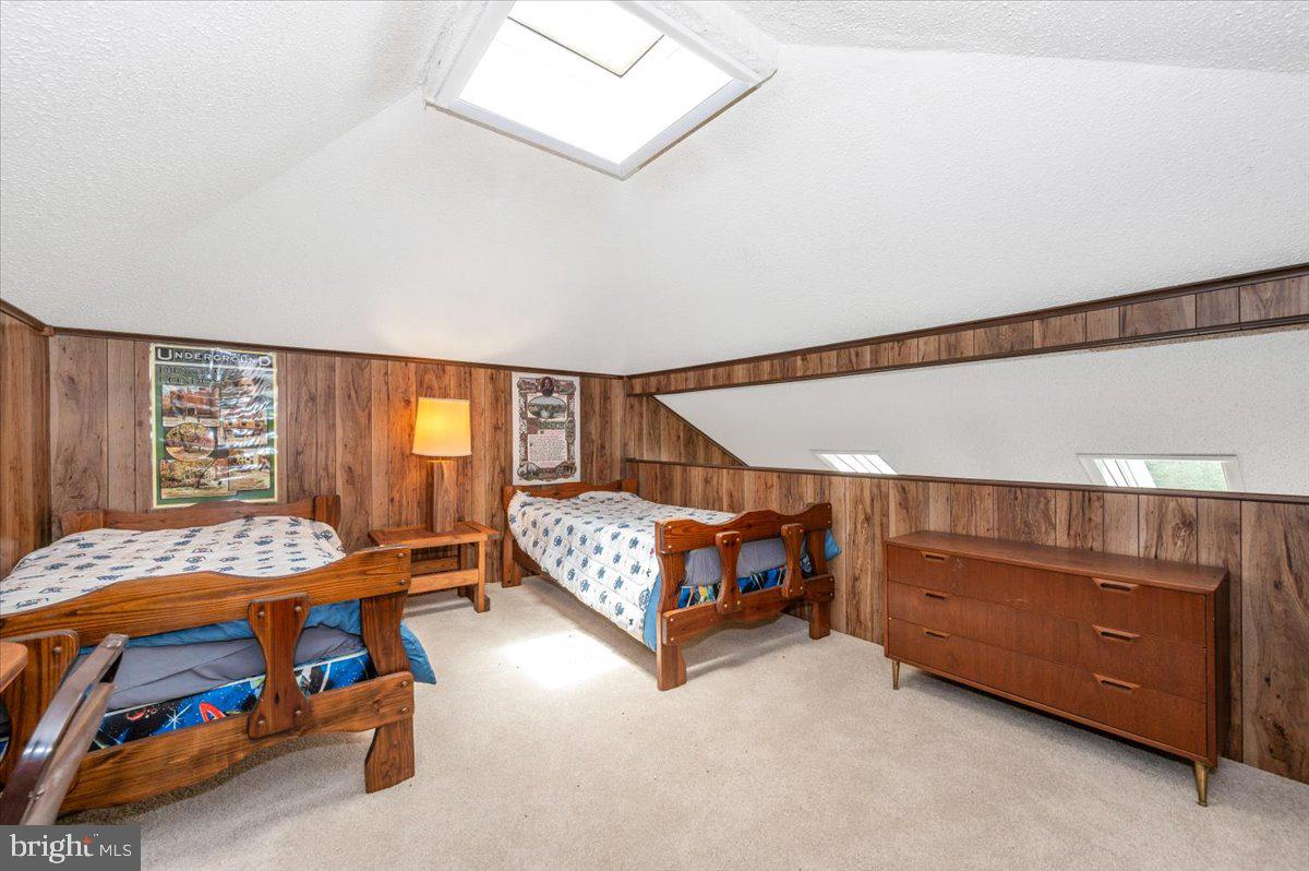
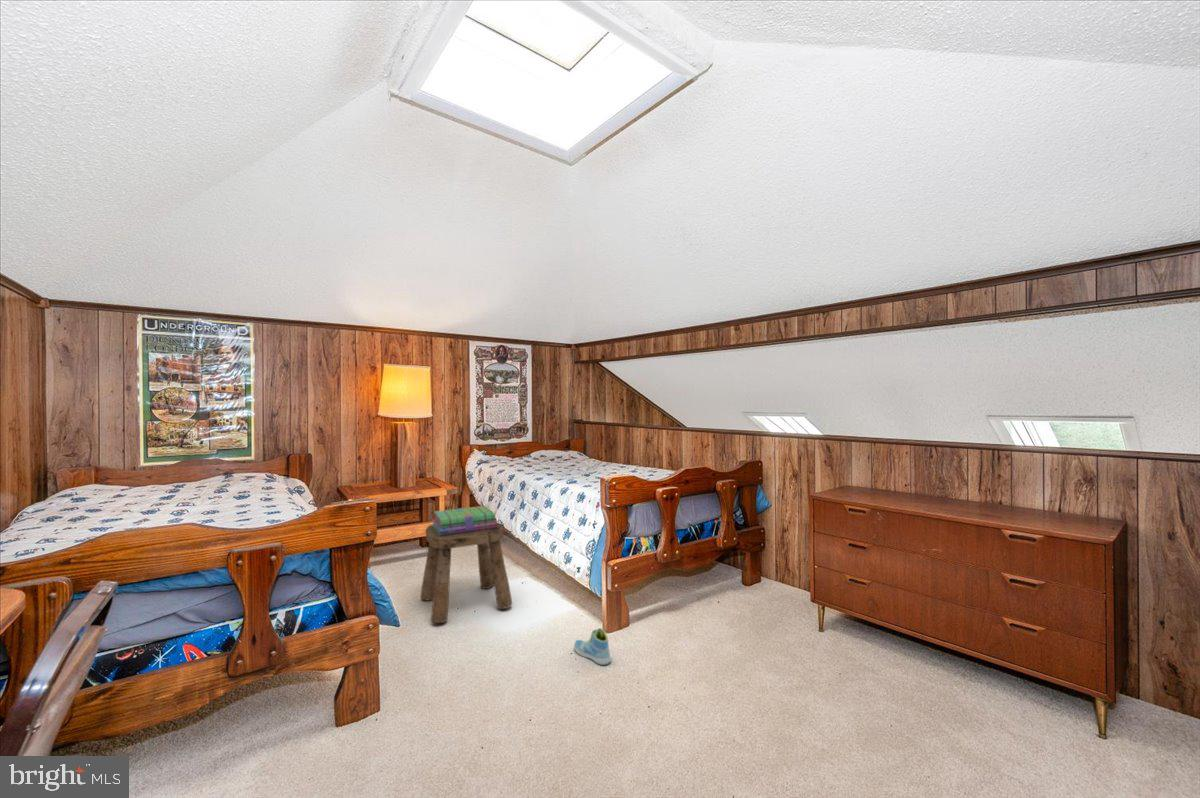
+ stack of books [431,505,499,536]
+ stool [420,523,513,624]
+ sneaker [573,627,612,666]
